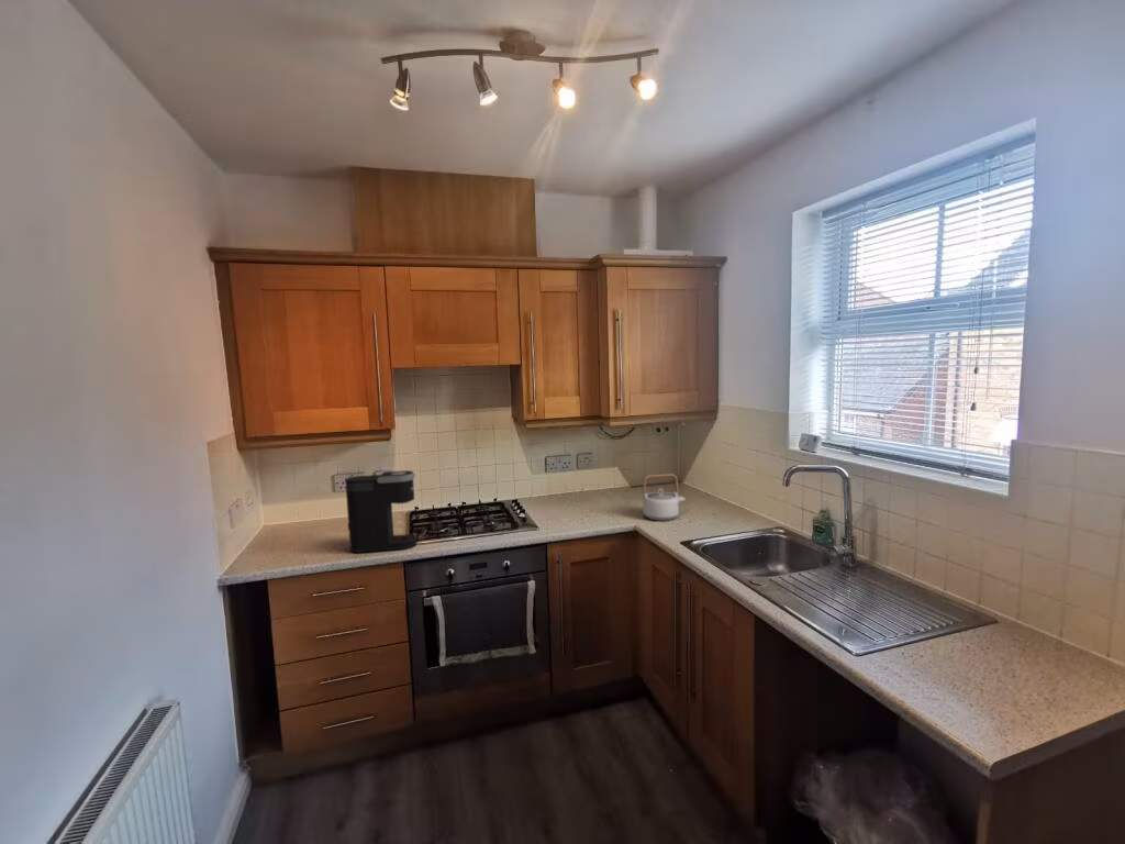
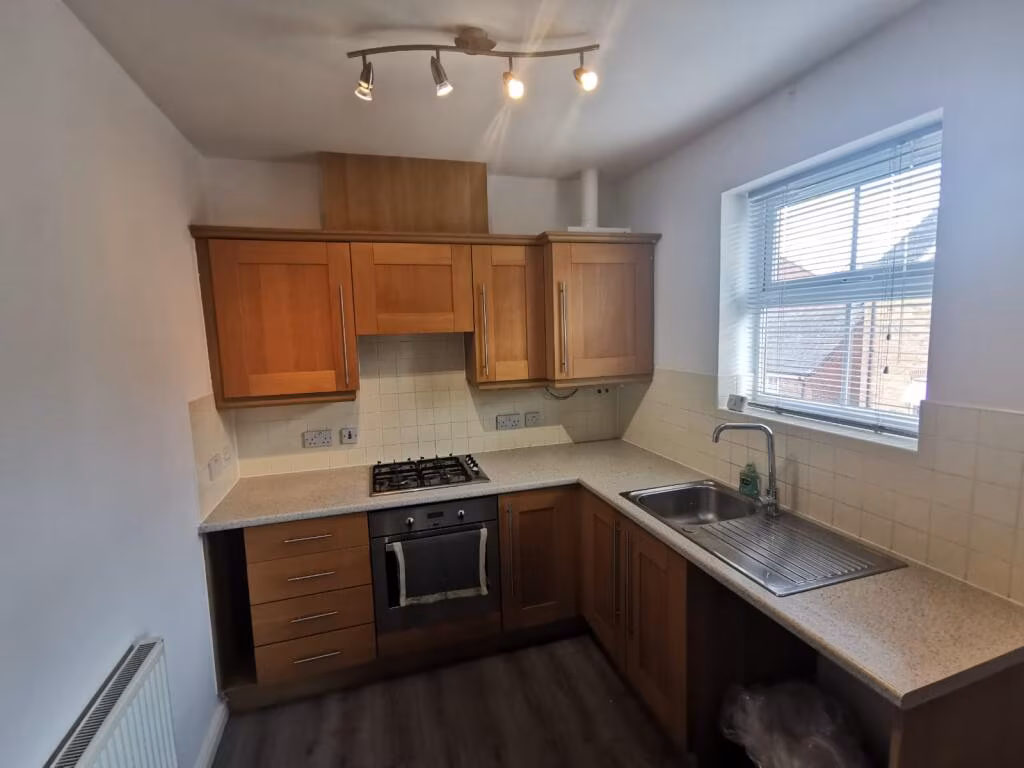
- teapot [642,473,687,522]
- coffee maker [344,469,419,554]
